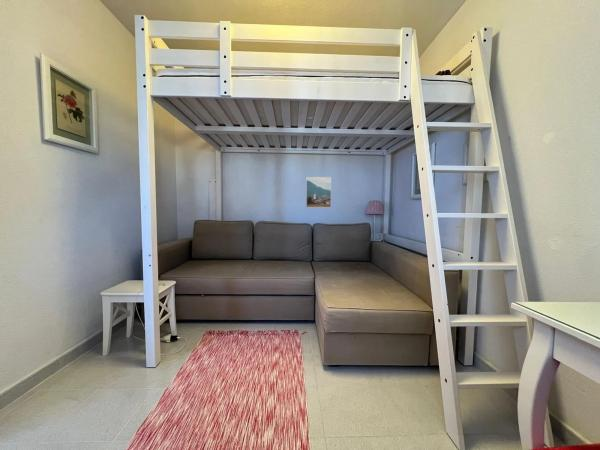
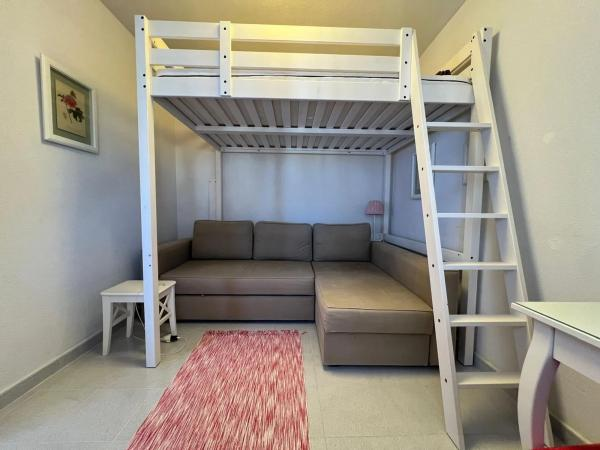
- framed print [305,176,332,208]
